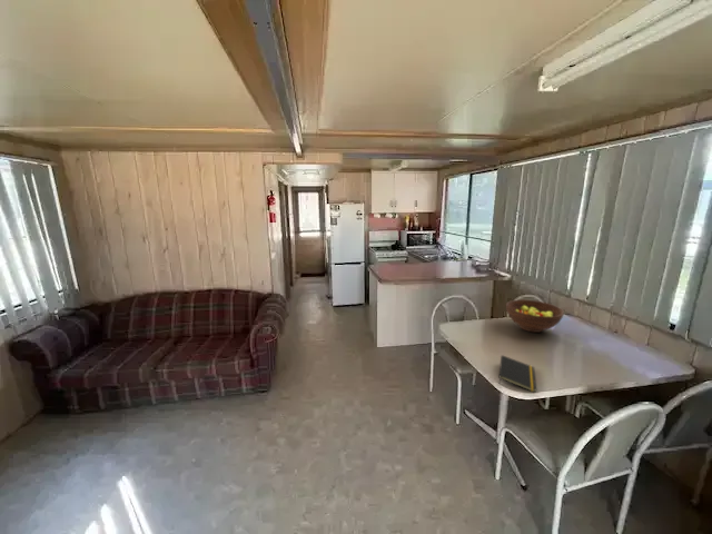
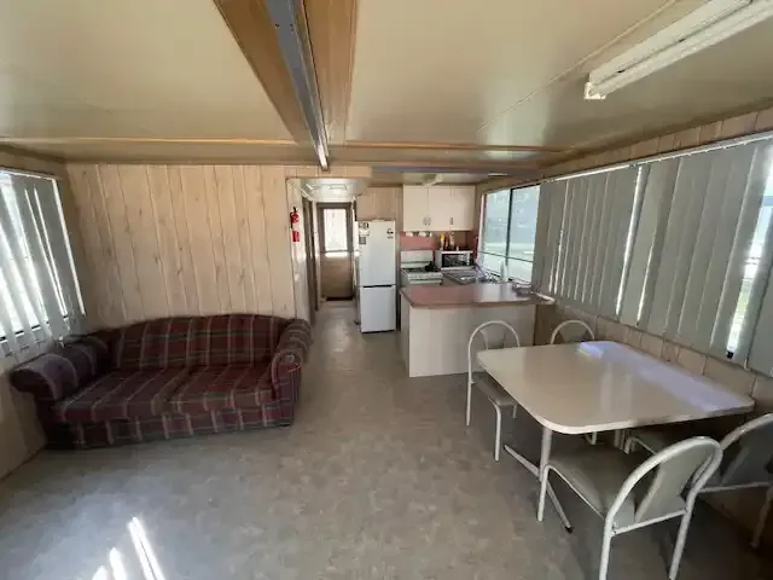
- fruit bowl [505,298,565,334]
- notepad [497,354,537,394]
